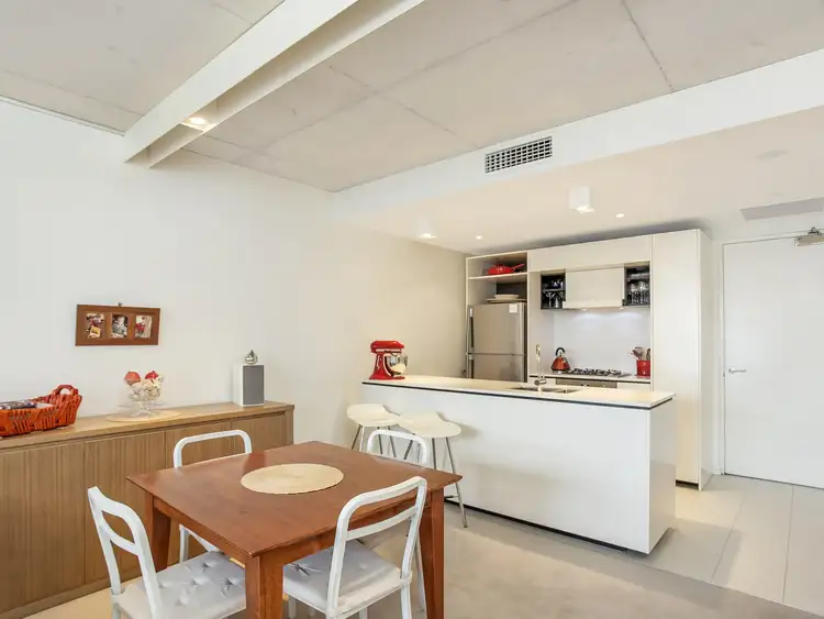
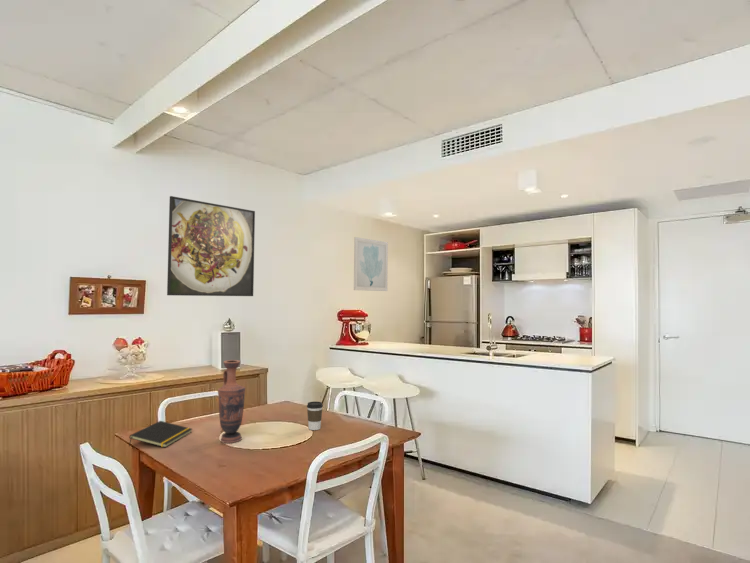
+ coffee cup [306,401,324,431]
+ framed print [166,195,256,297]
+ vase [217,359,246,444]
+ notepad [128,420,193,448]
+ wall art [353,236,389,292]
